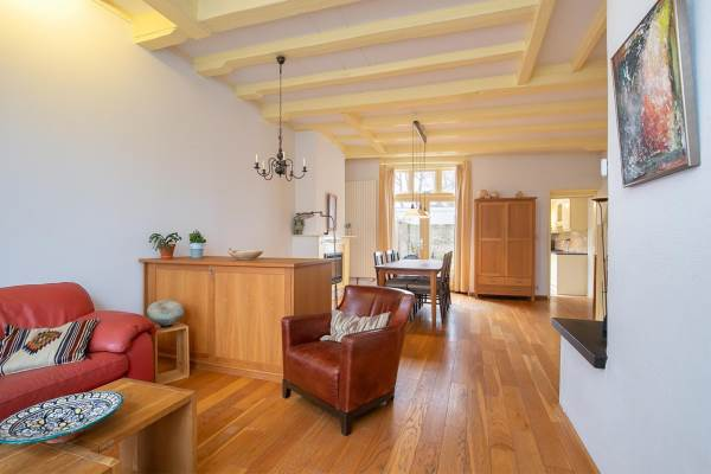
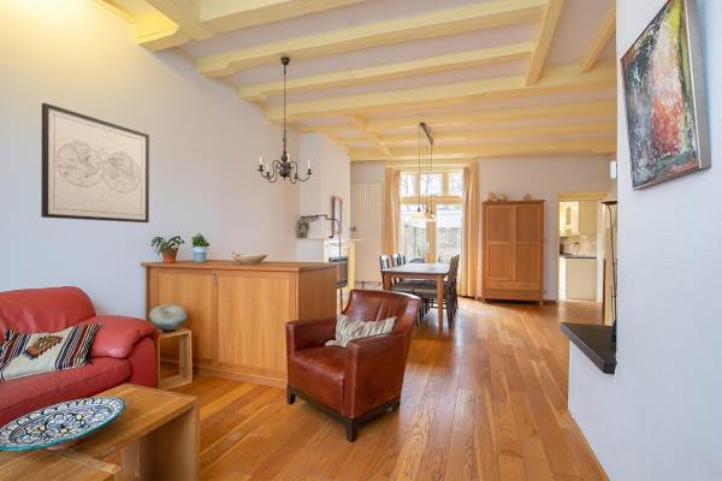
+ wall art [40,102,150,224]
